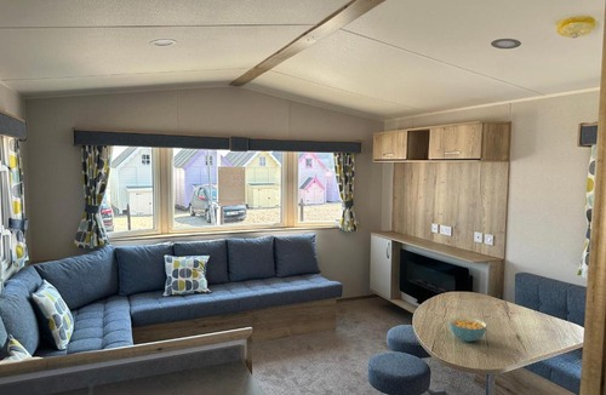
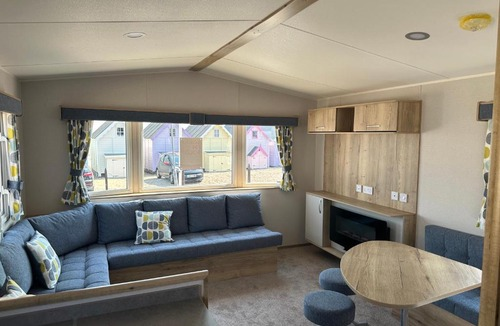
- cereal bowl [448,316,487,343]
